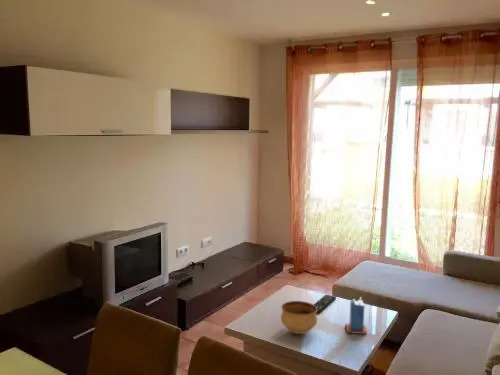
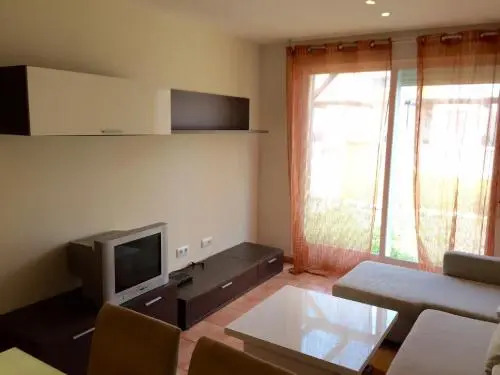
- candle [344,296,368,335]
- remote control [313,294,337,315]
- bowl [280,300,318,335]
